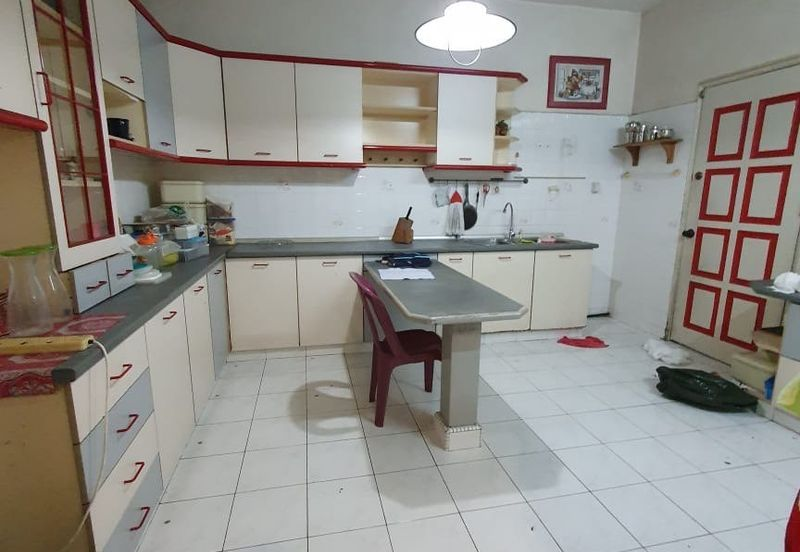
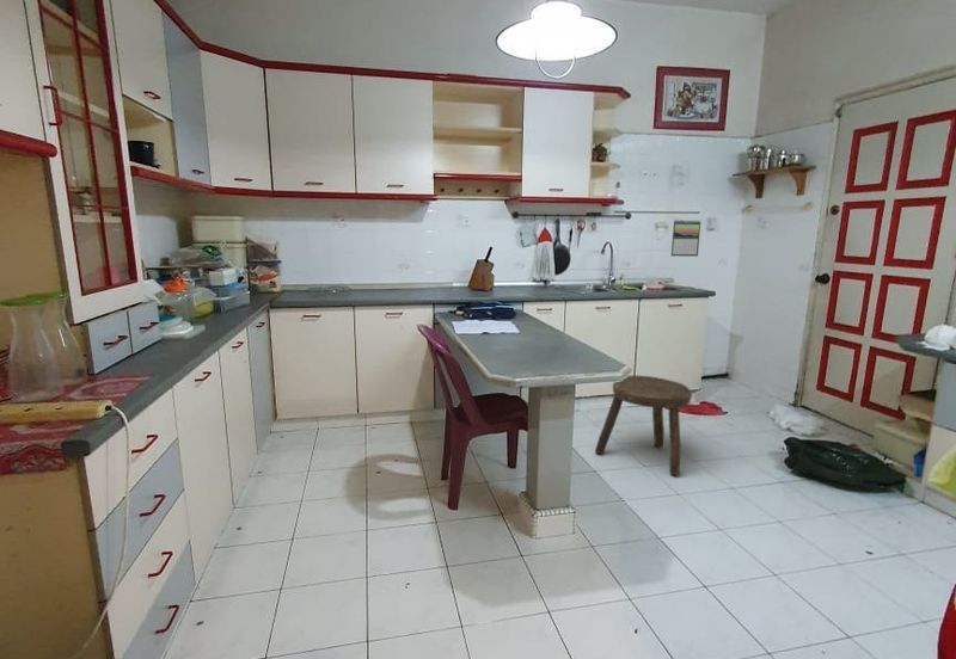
+ calendar [670,218,701,258]
+ stool [594,375,693,476]
